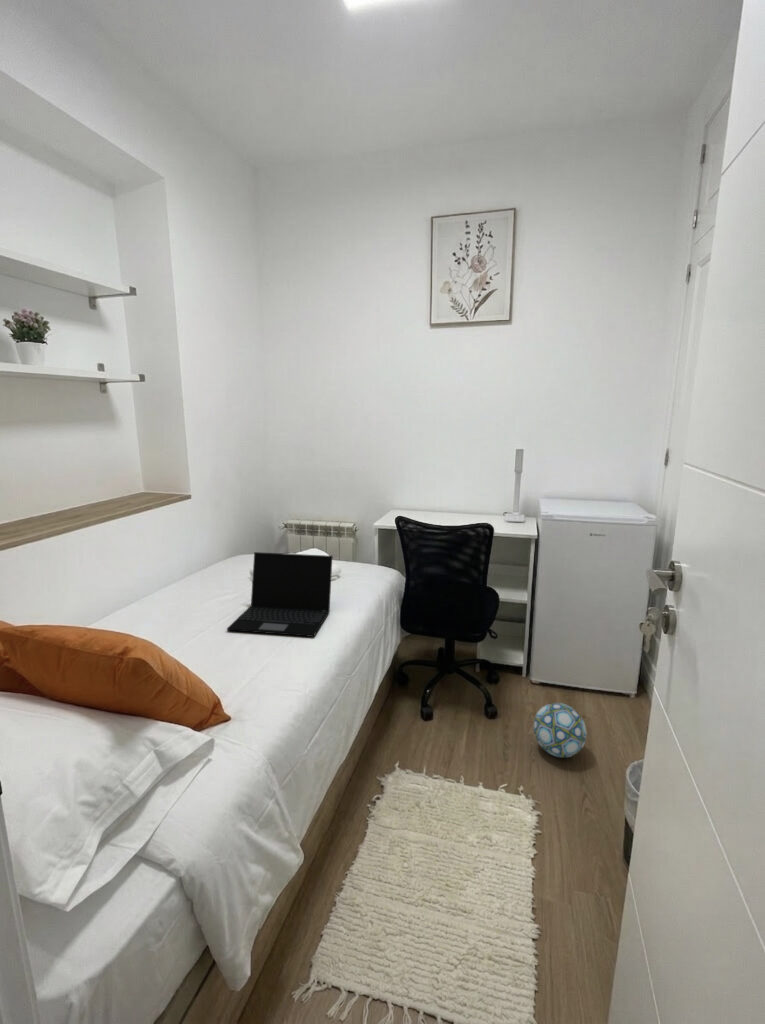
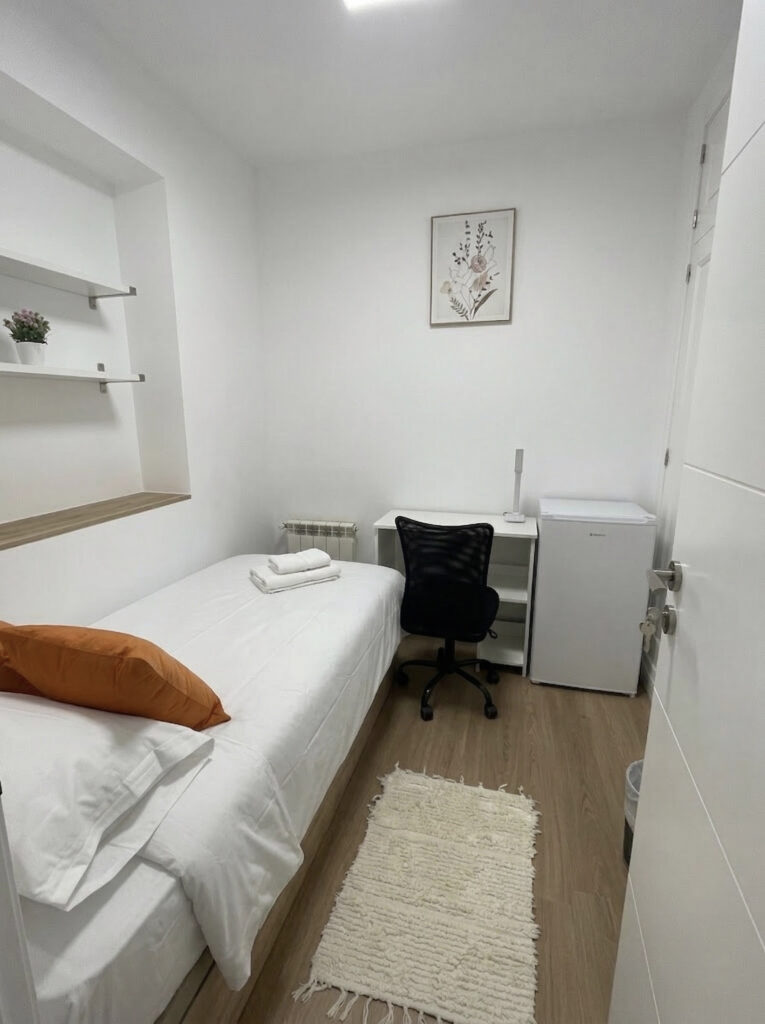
- laptop [226,551,333,638]
- ball [532,702,588,758]
